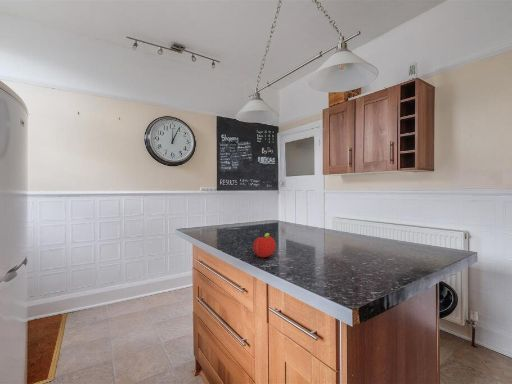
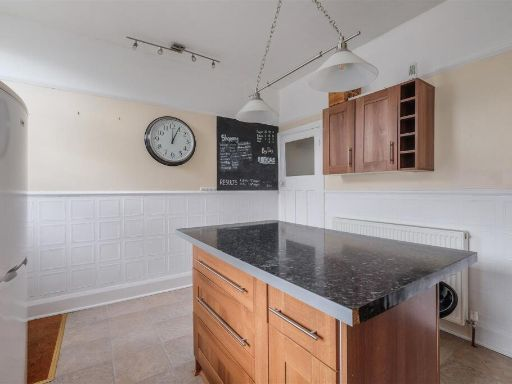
- fruit [252,232,277,259]
